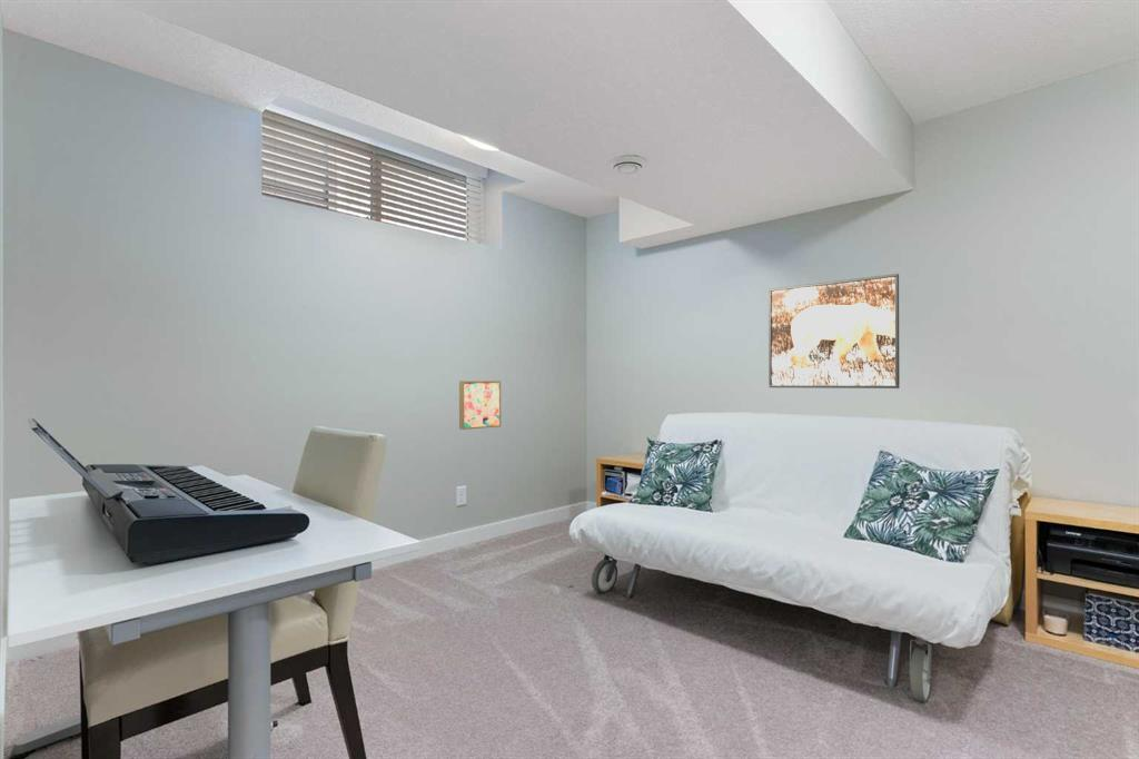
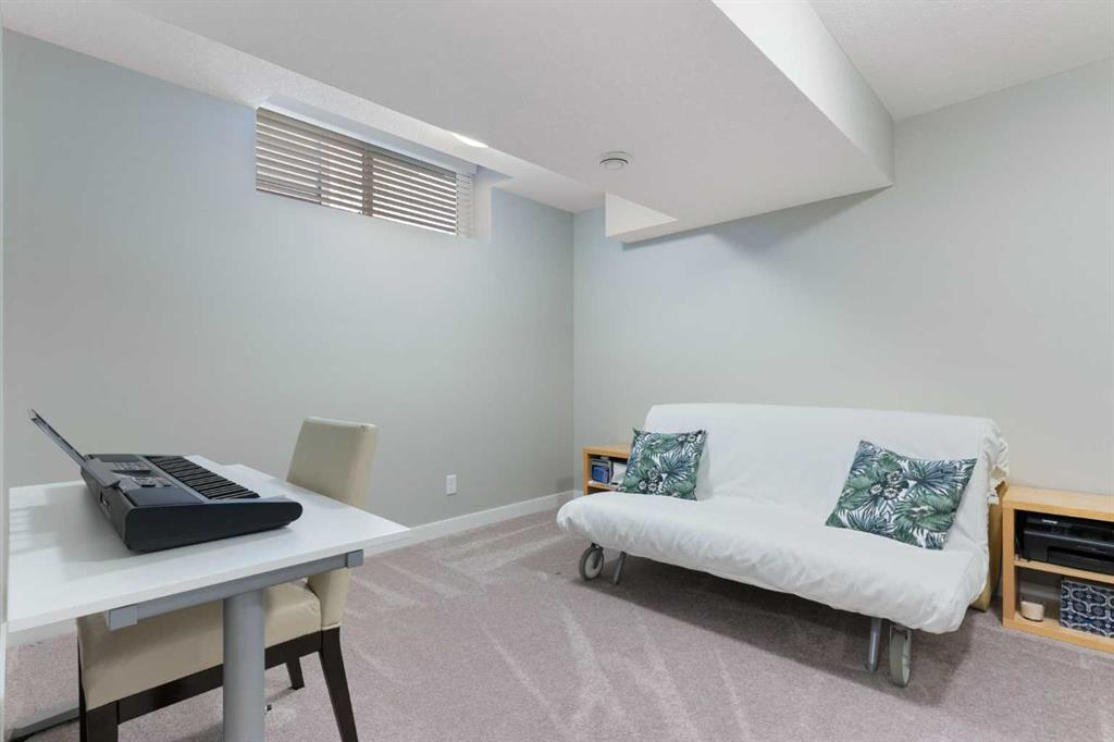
- wall art [458,379,502,431]
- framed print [767,273,901,390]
